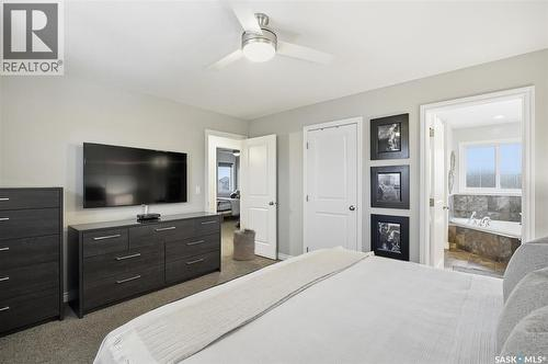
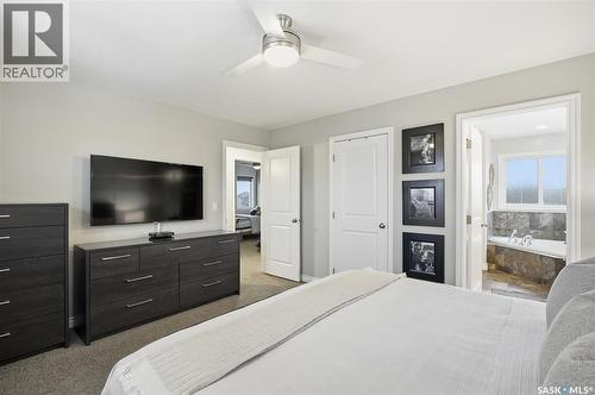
- laundry hamper [231,227,258,262]
